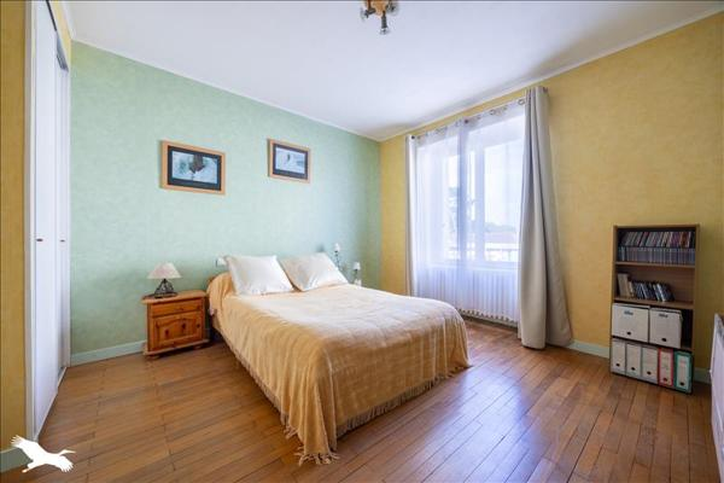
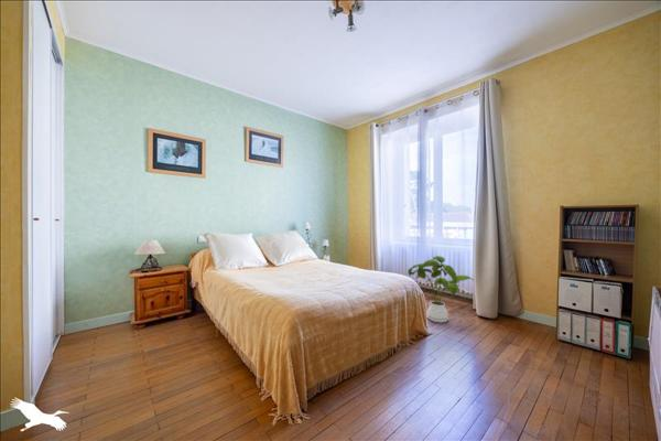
+ house plant [407,255,474,323]
